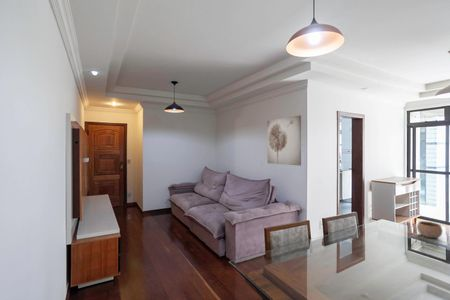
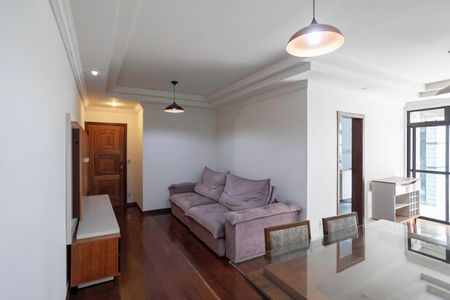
- bowl [416,220,443,239]
- wall art [266,114,302,167]
